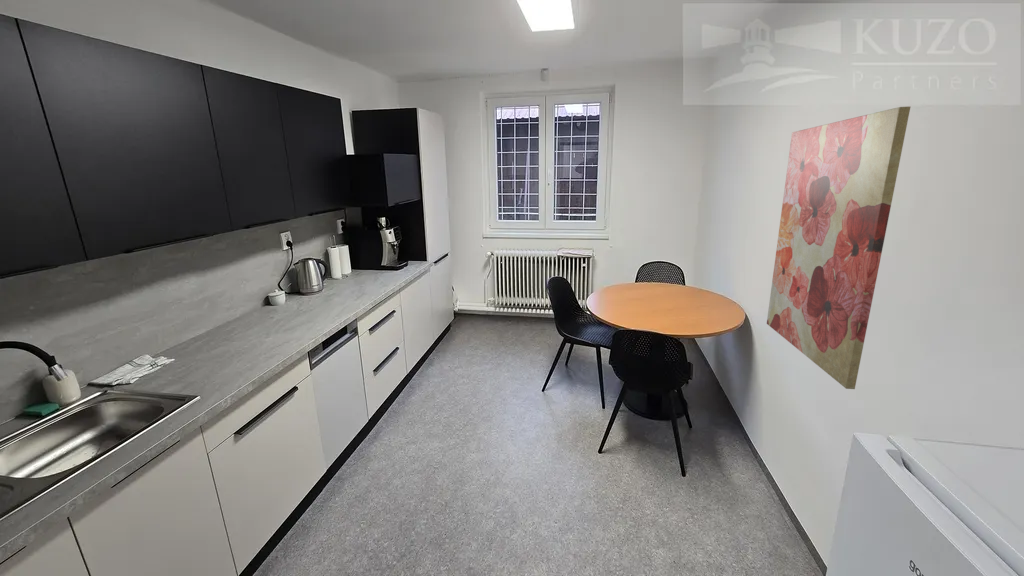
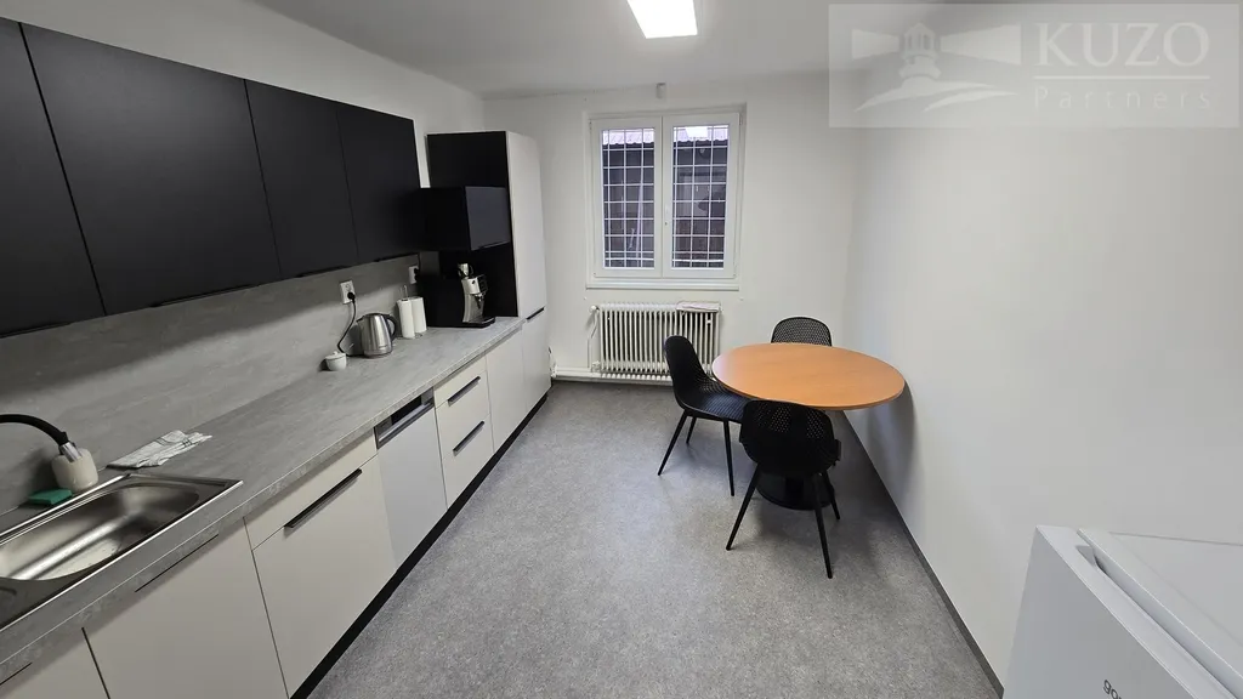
- wall art [766,105,911,390]
